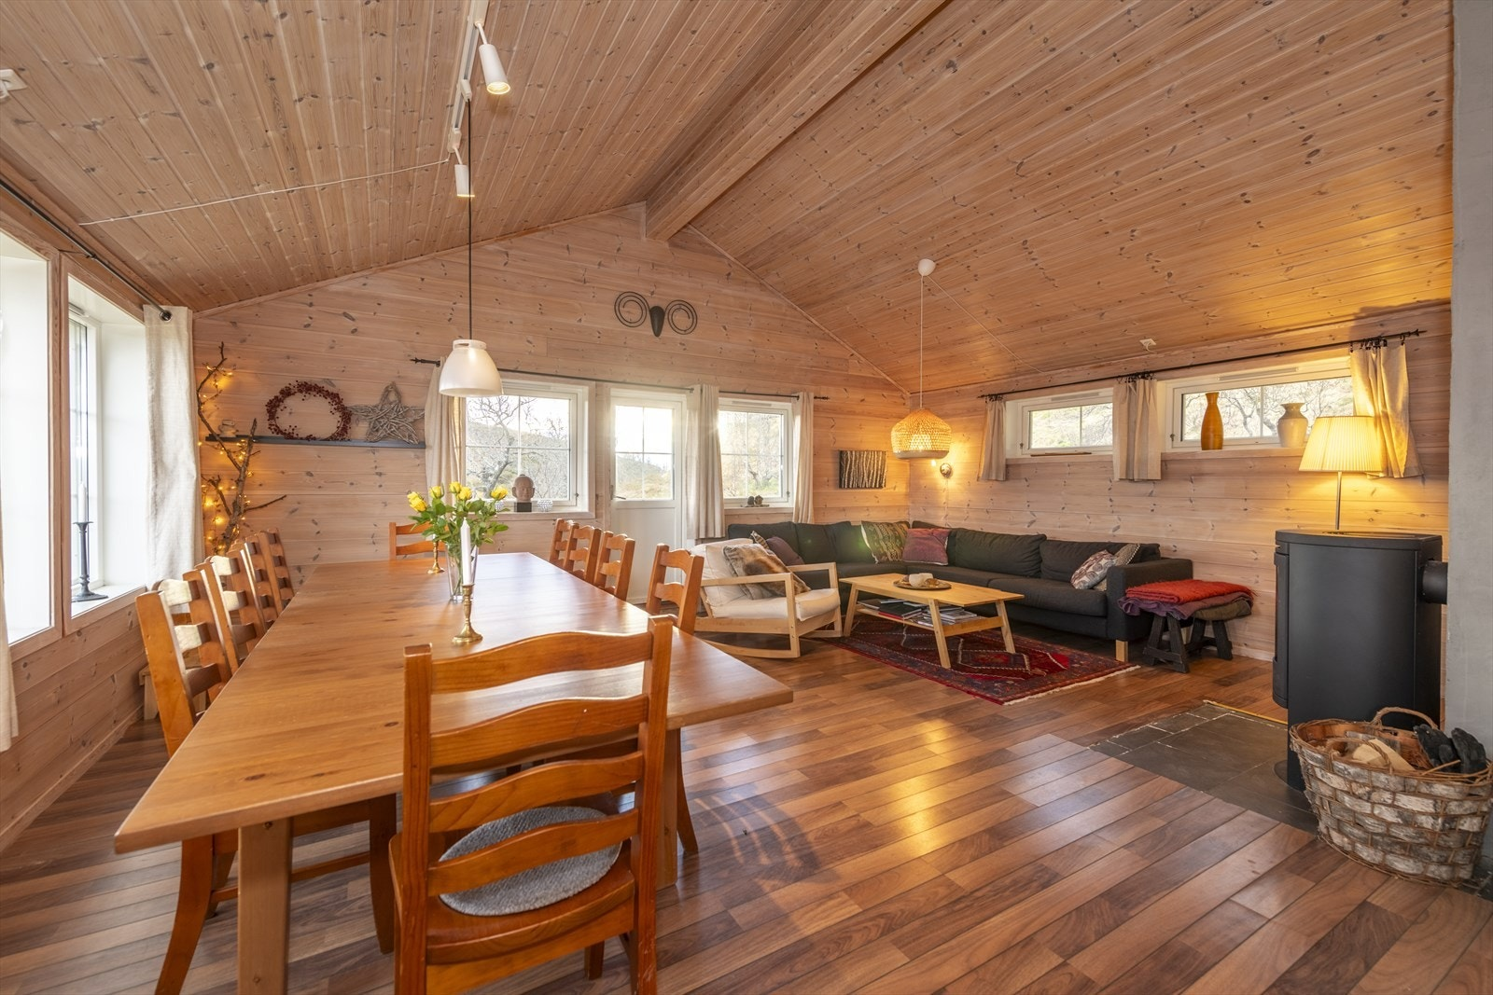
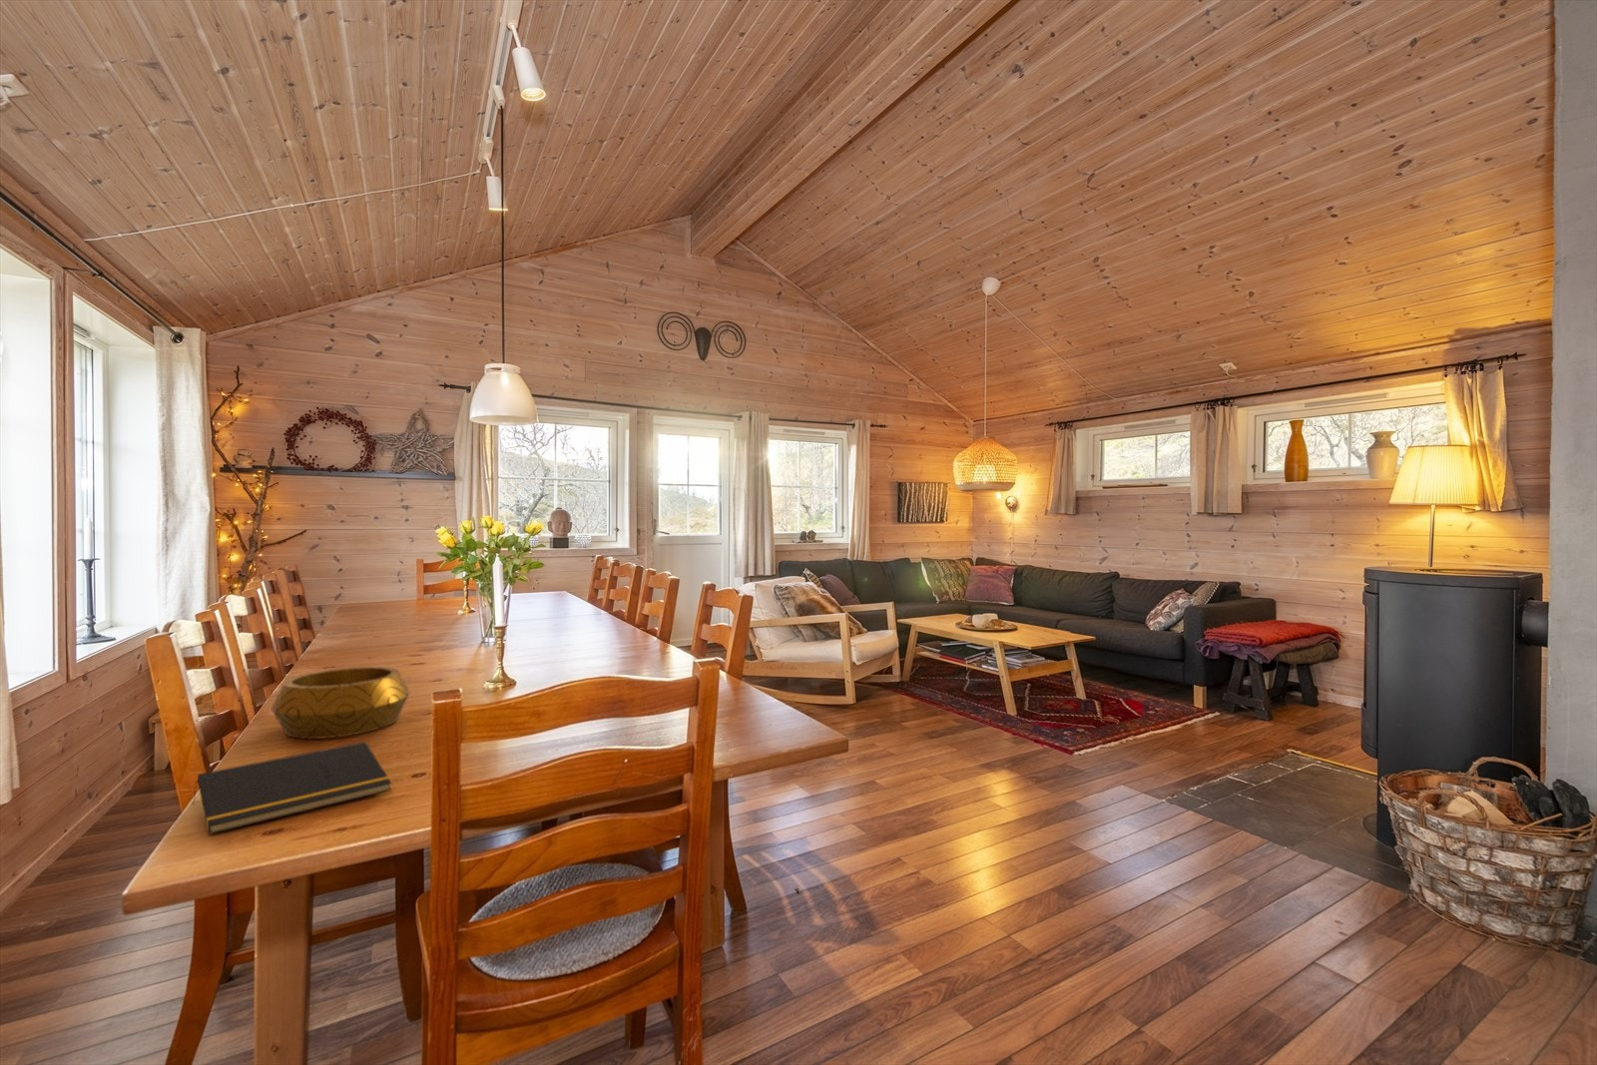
+ notepad [191,741,392,836]
+ decorative bowl [270,666,411,739]
